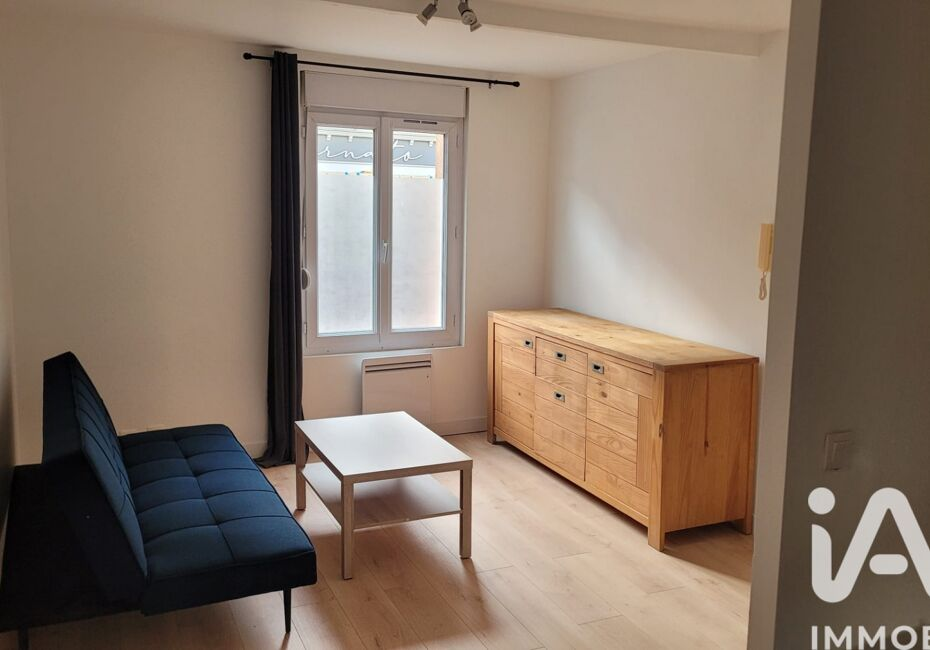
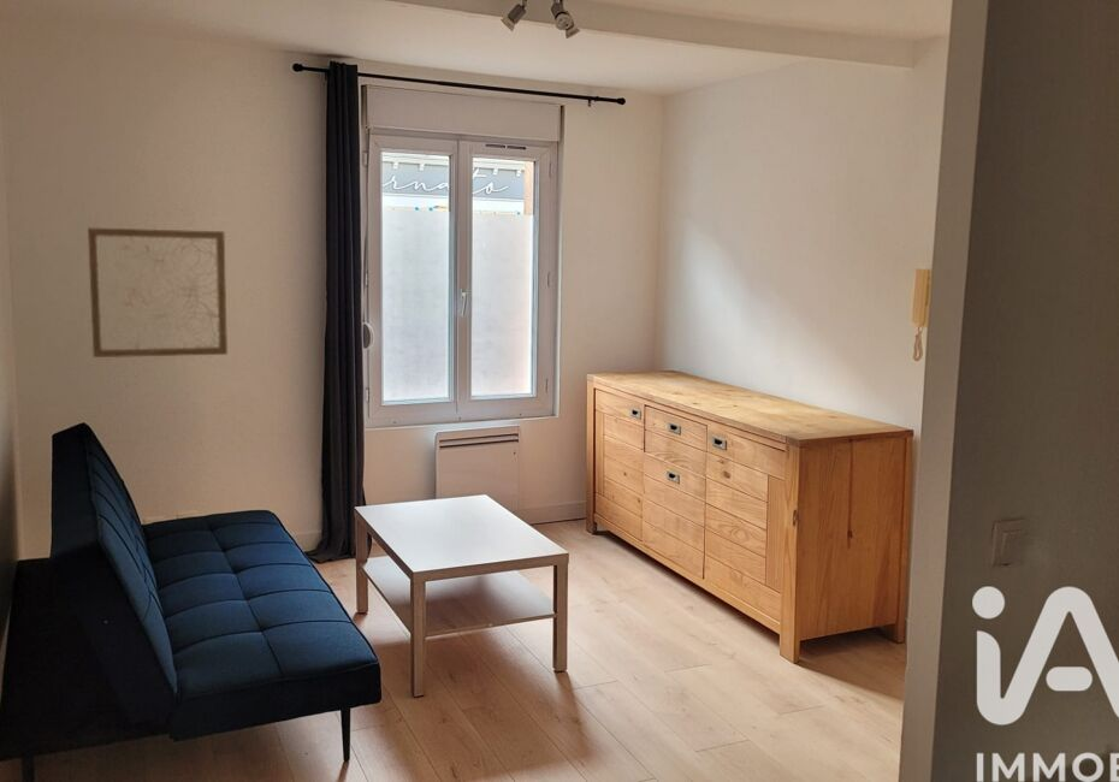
+ wall art [87,225,229,359]
